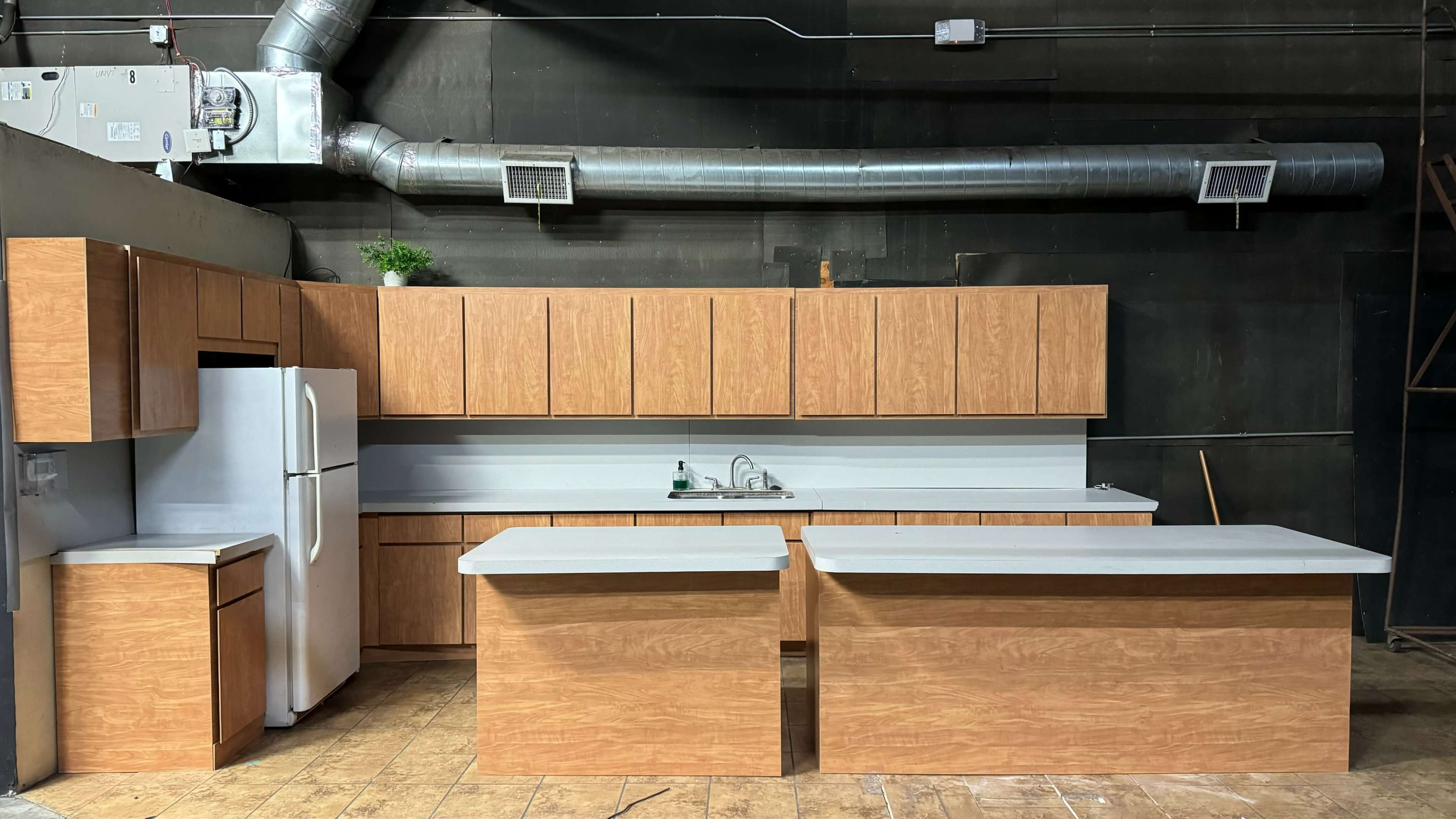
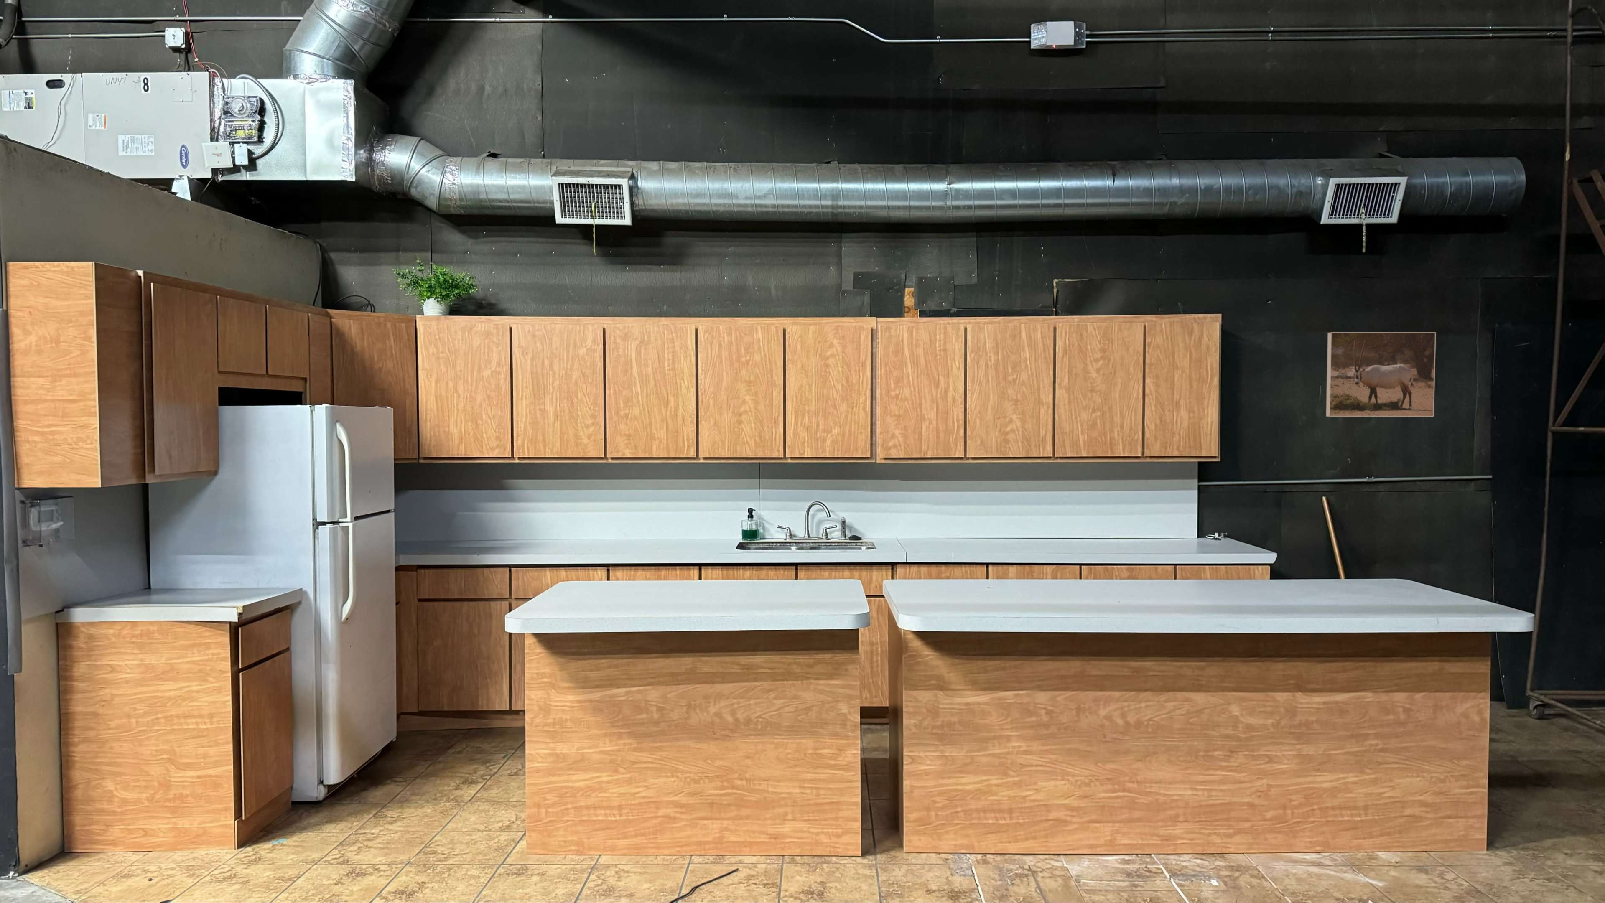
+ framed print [1325,332,1436,418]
